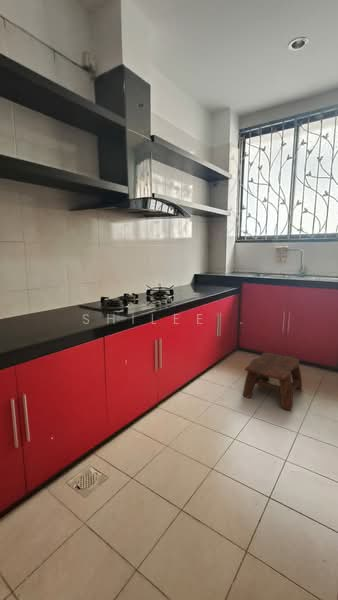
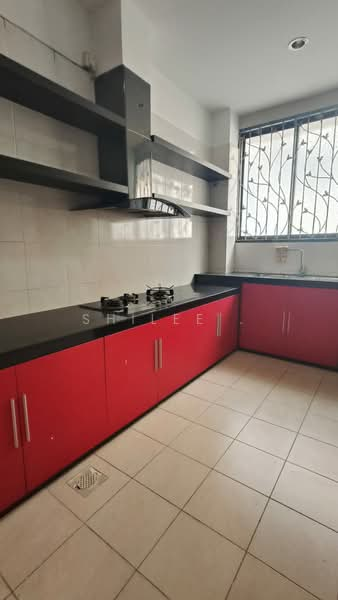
- stool [242,351,303,411]
